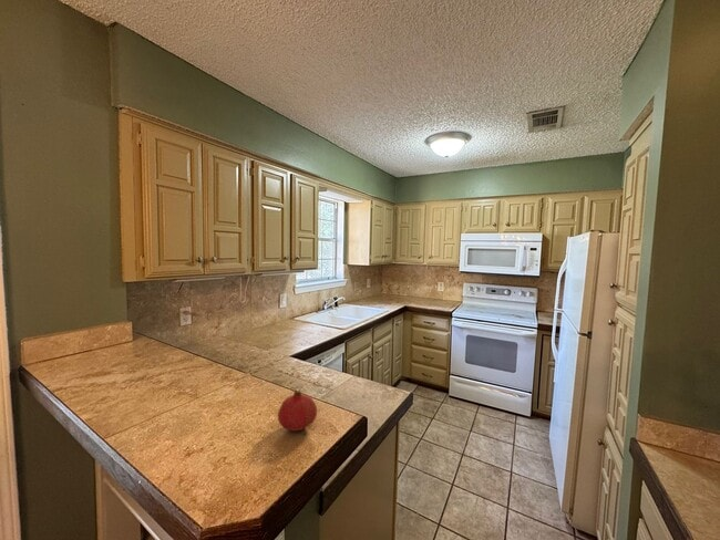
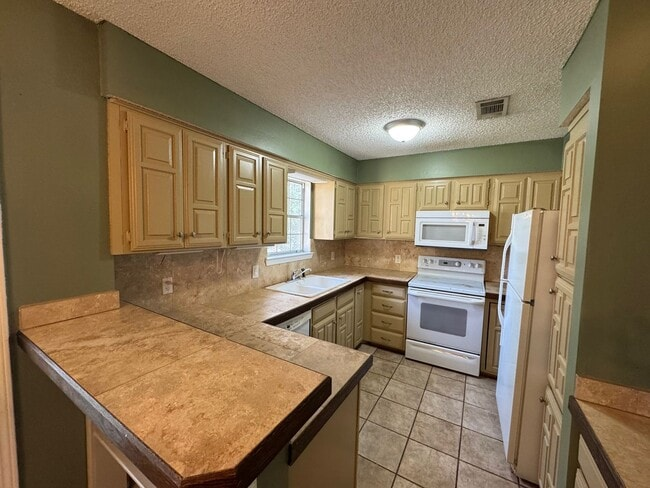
- fruit [277,387,318,432]
